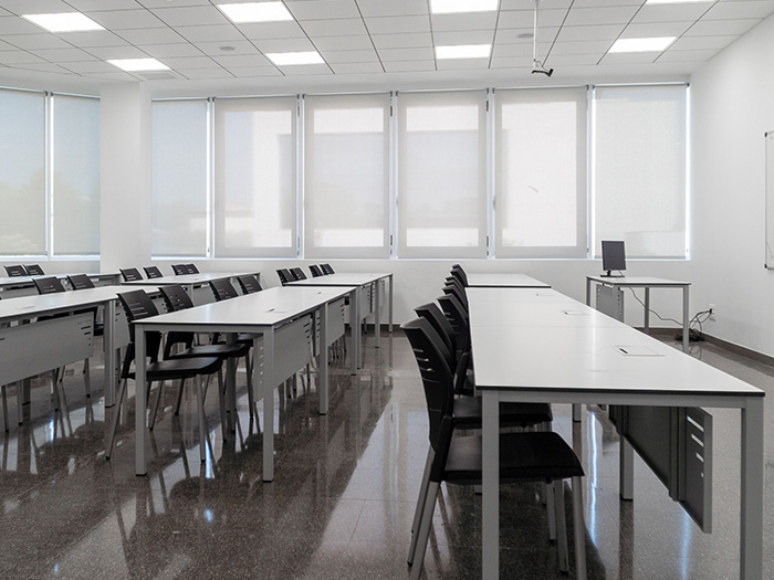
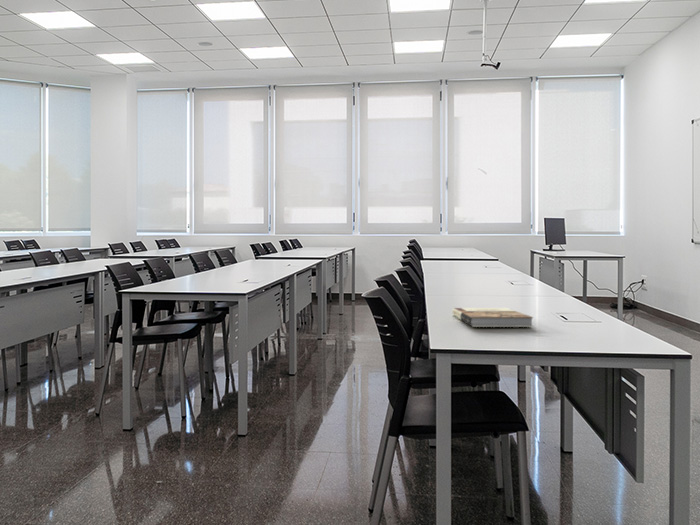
+ book [451,307,534,328]
